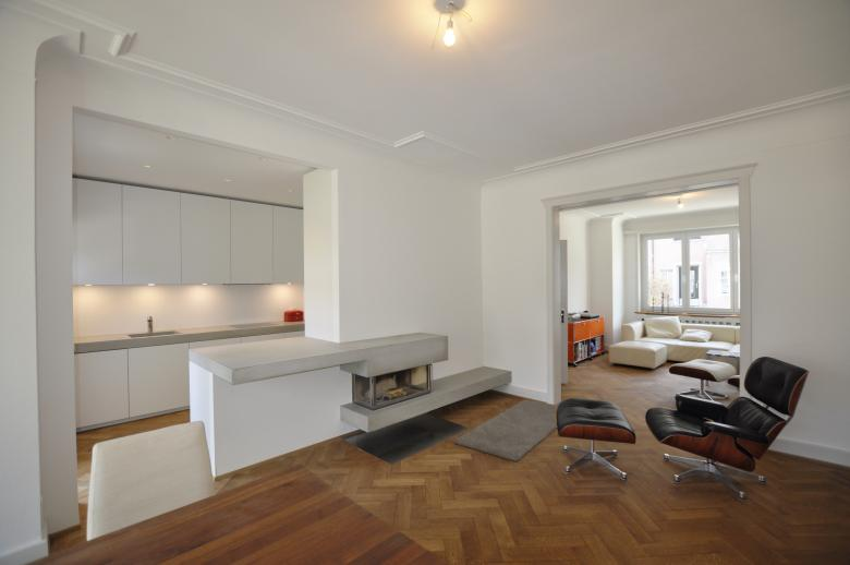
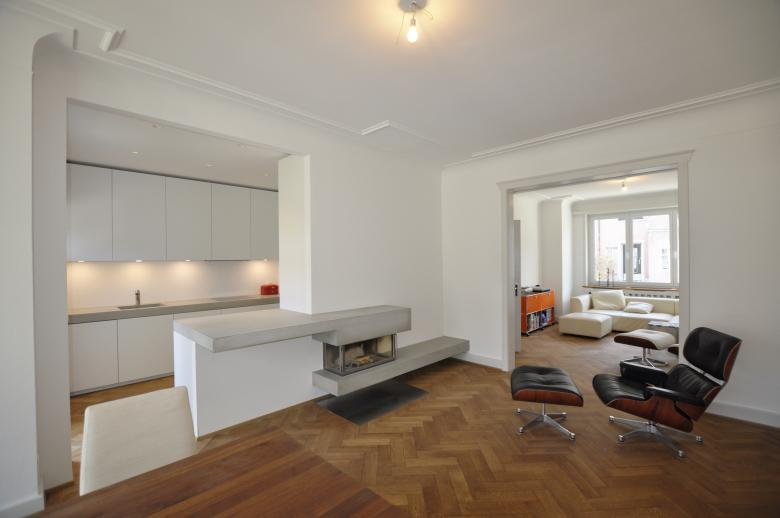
- rug [453,398,558,462]
